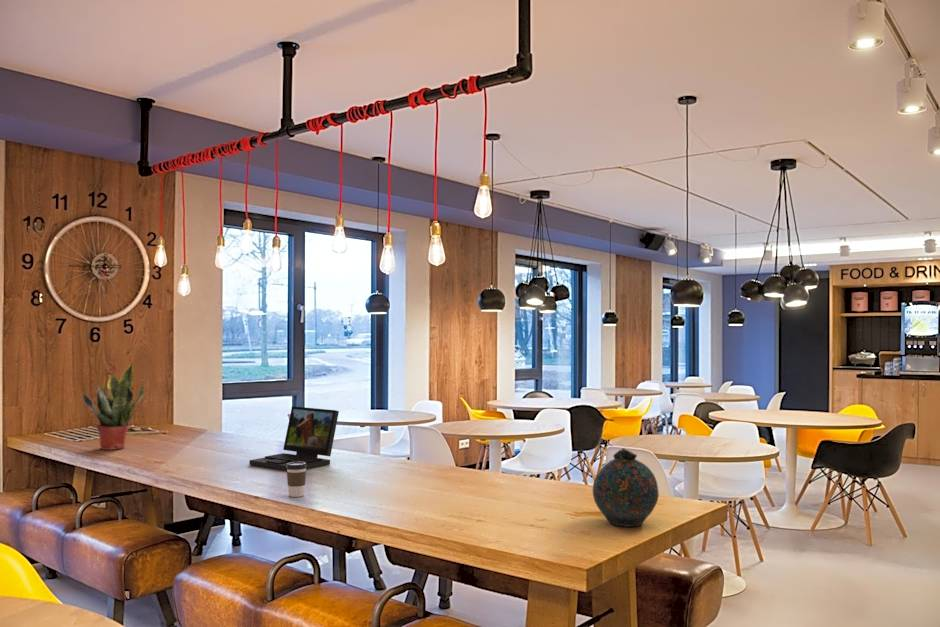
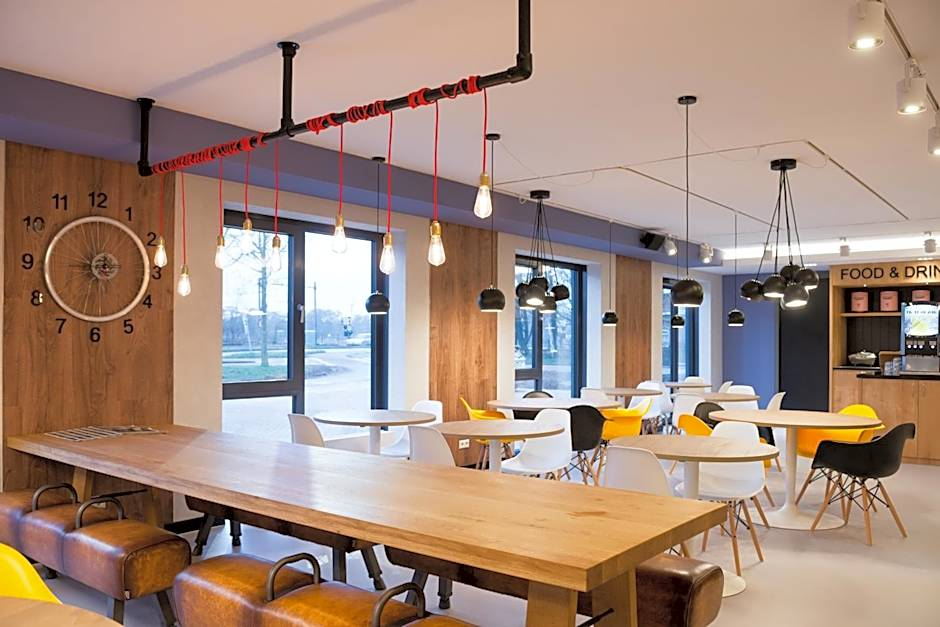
- snuff bottle [592,447,660,528]
- potted plant [82,361,146,451]
- coffee cup [286,462,307,498]
- laptop [248,405,340,472]
